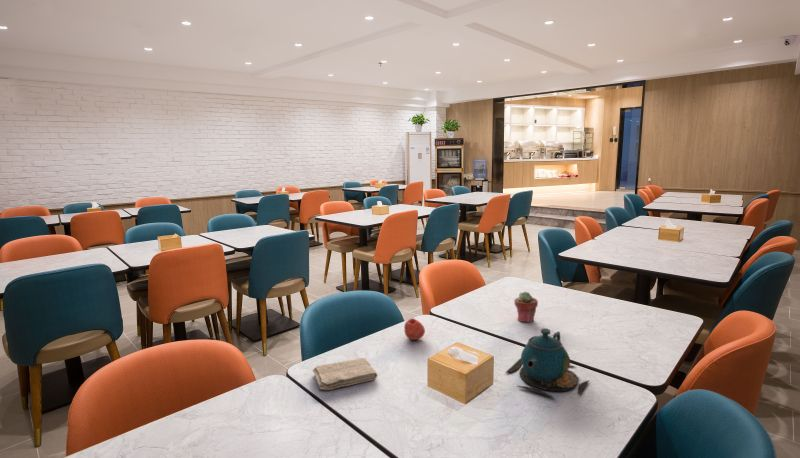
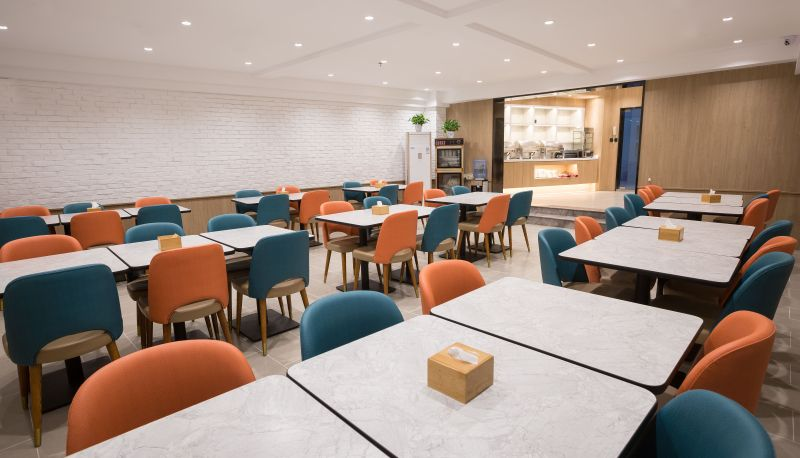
- potted succulent [513,291,539,323]
- apple [403,317,426,341]
- teapot [504,327,590,400]
- washcloth [312,357,379,391]
